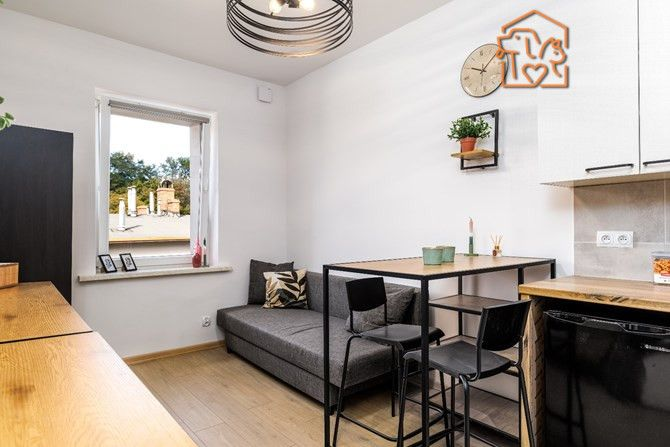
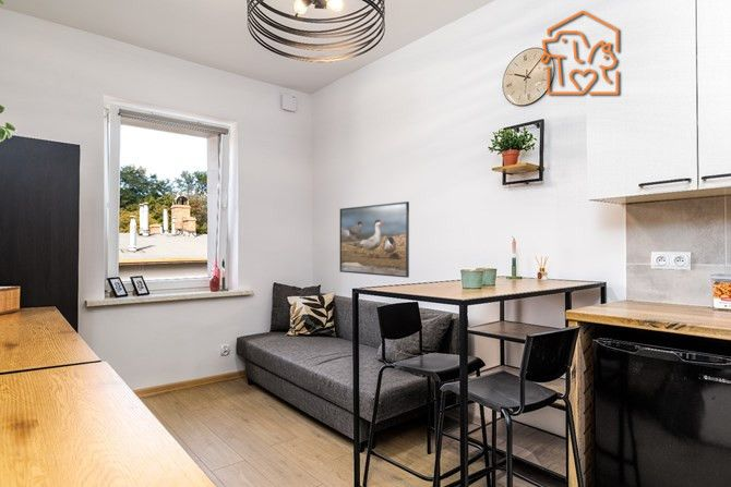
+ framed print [338,200,410,279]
